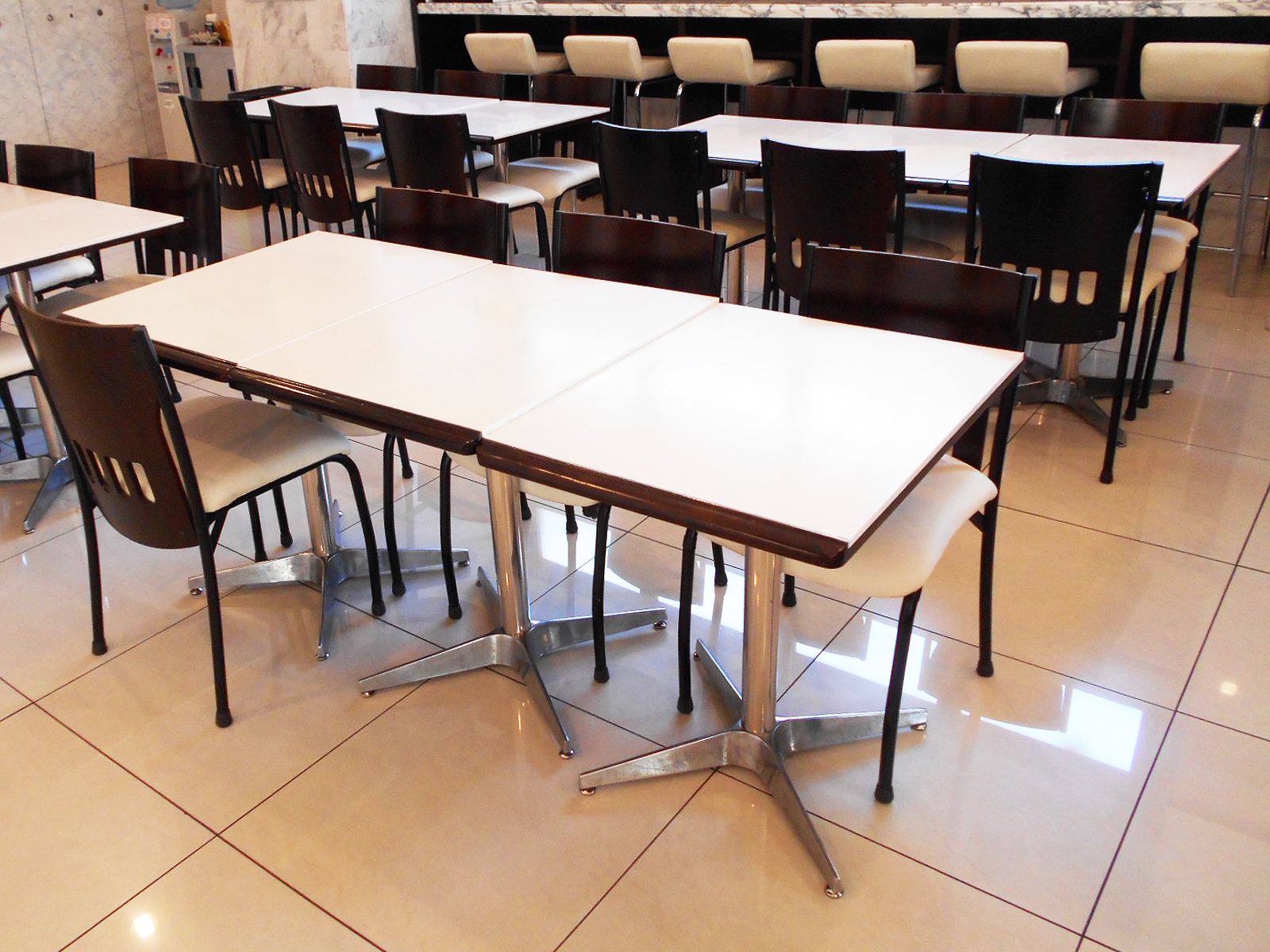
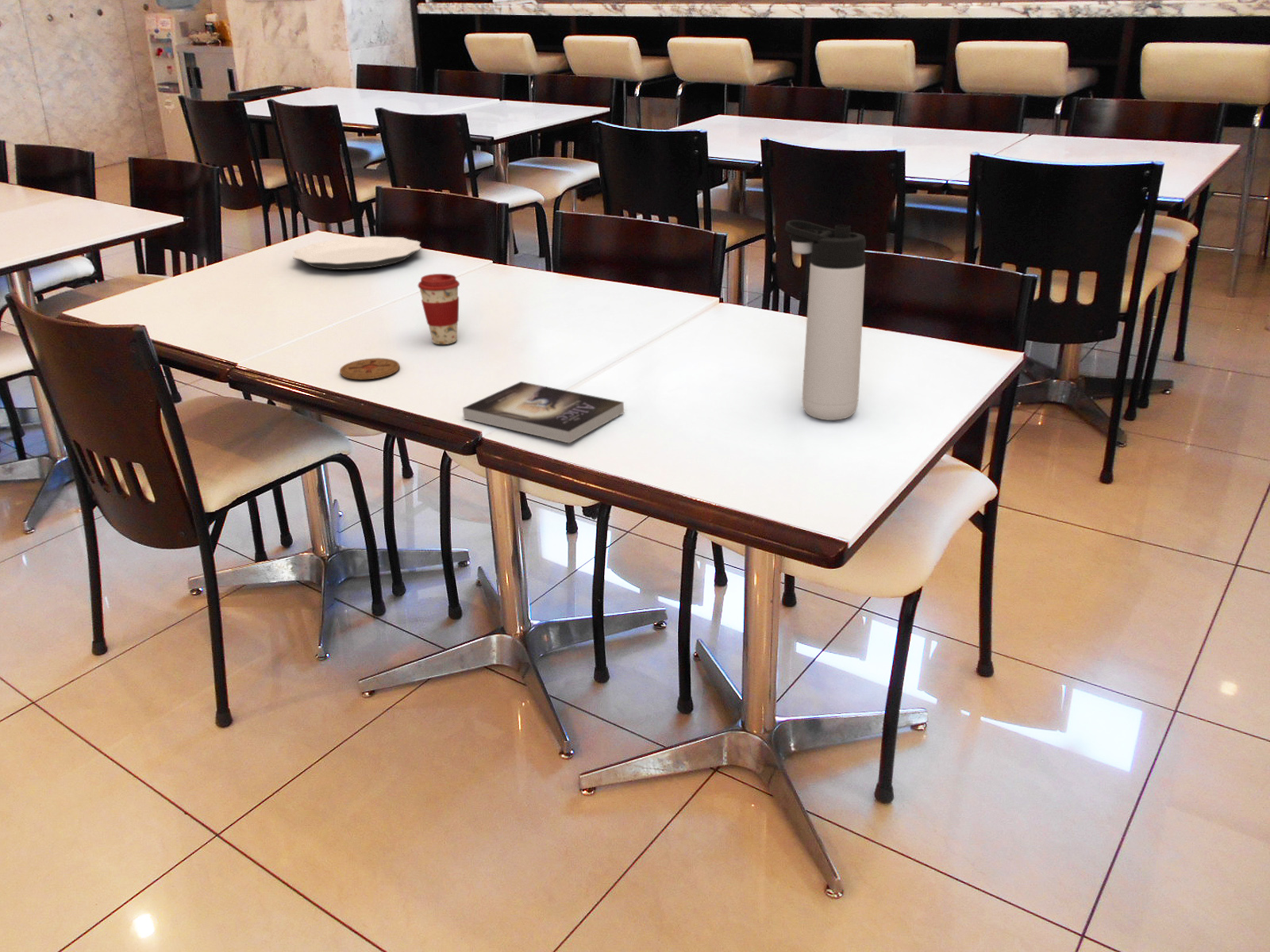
+ book [462,381,625,444]
+ thermos bottle [784,220,867,420]
+ coaster [339,357,400,380]
+ coffee cup [418,273,460,345]
+ plate [291,236,422,271]
